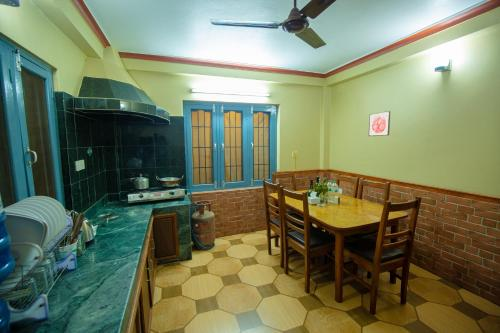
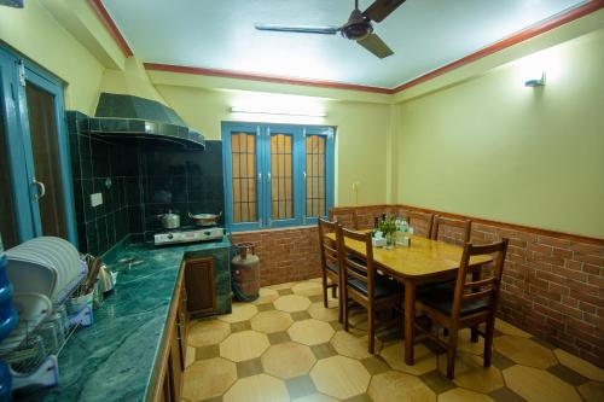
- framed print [368,110,391,137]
